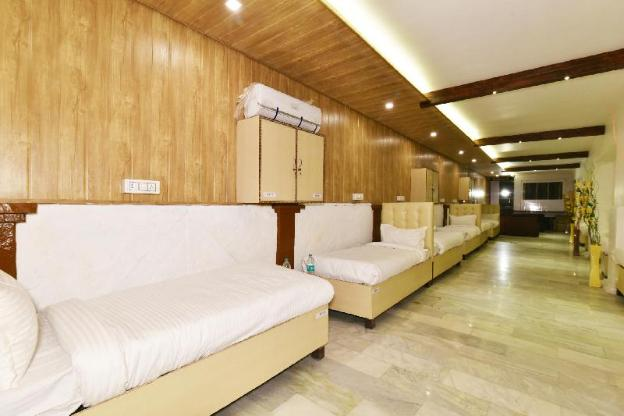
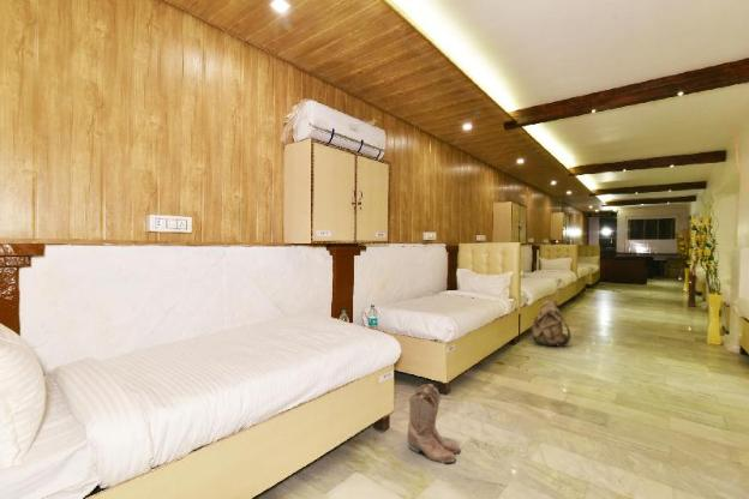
+ boots [407,383,462,464]
+ backpack [529,300,573,348]
